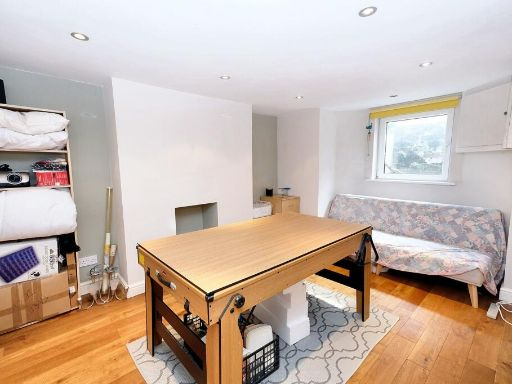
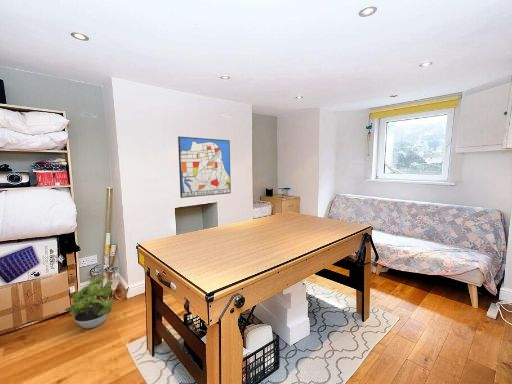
+ potted plant [63,275,116,330]
+ wall art [177,136,232,199]
